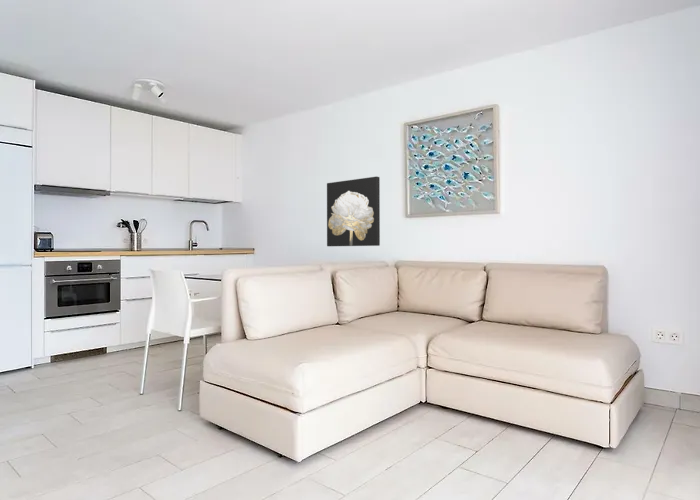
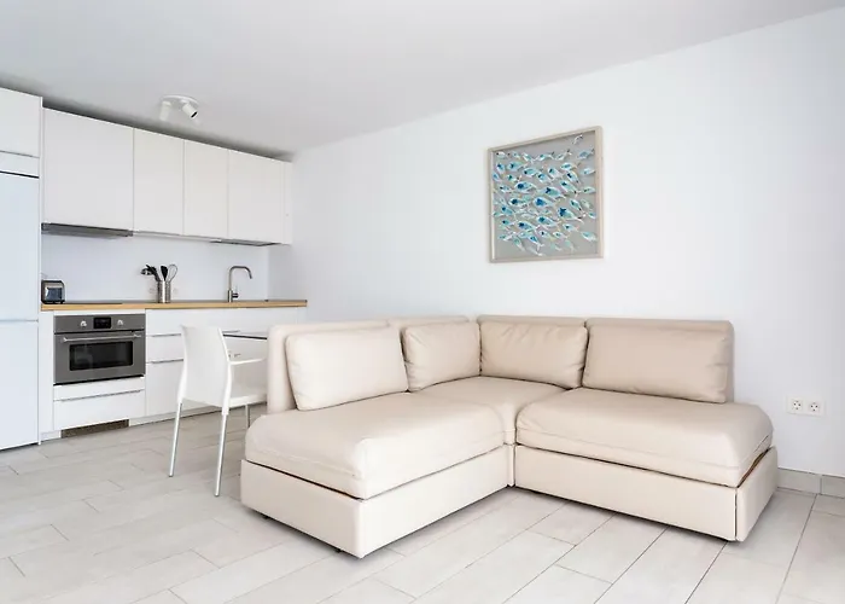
- wall art [326,176,381,247]
